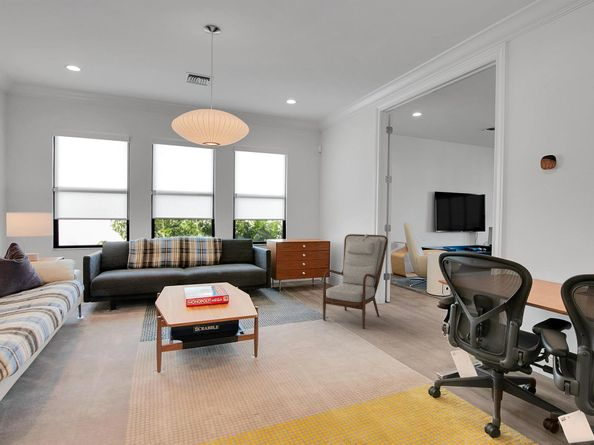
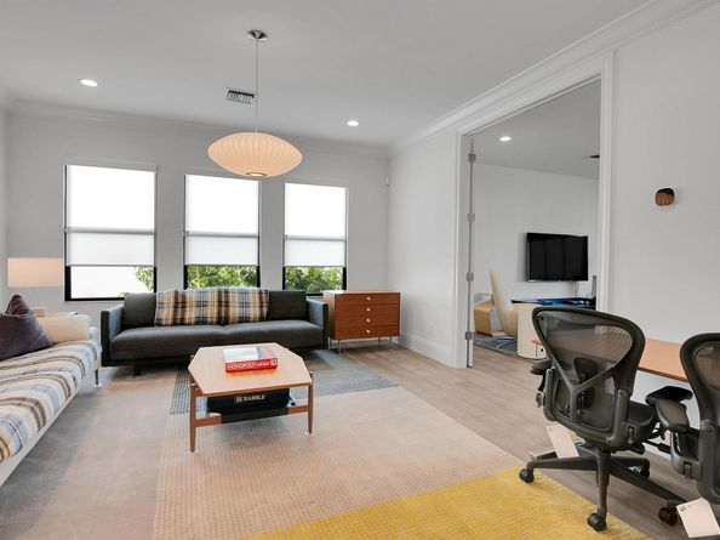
- armchair [322,233,389,329]
